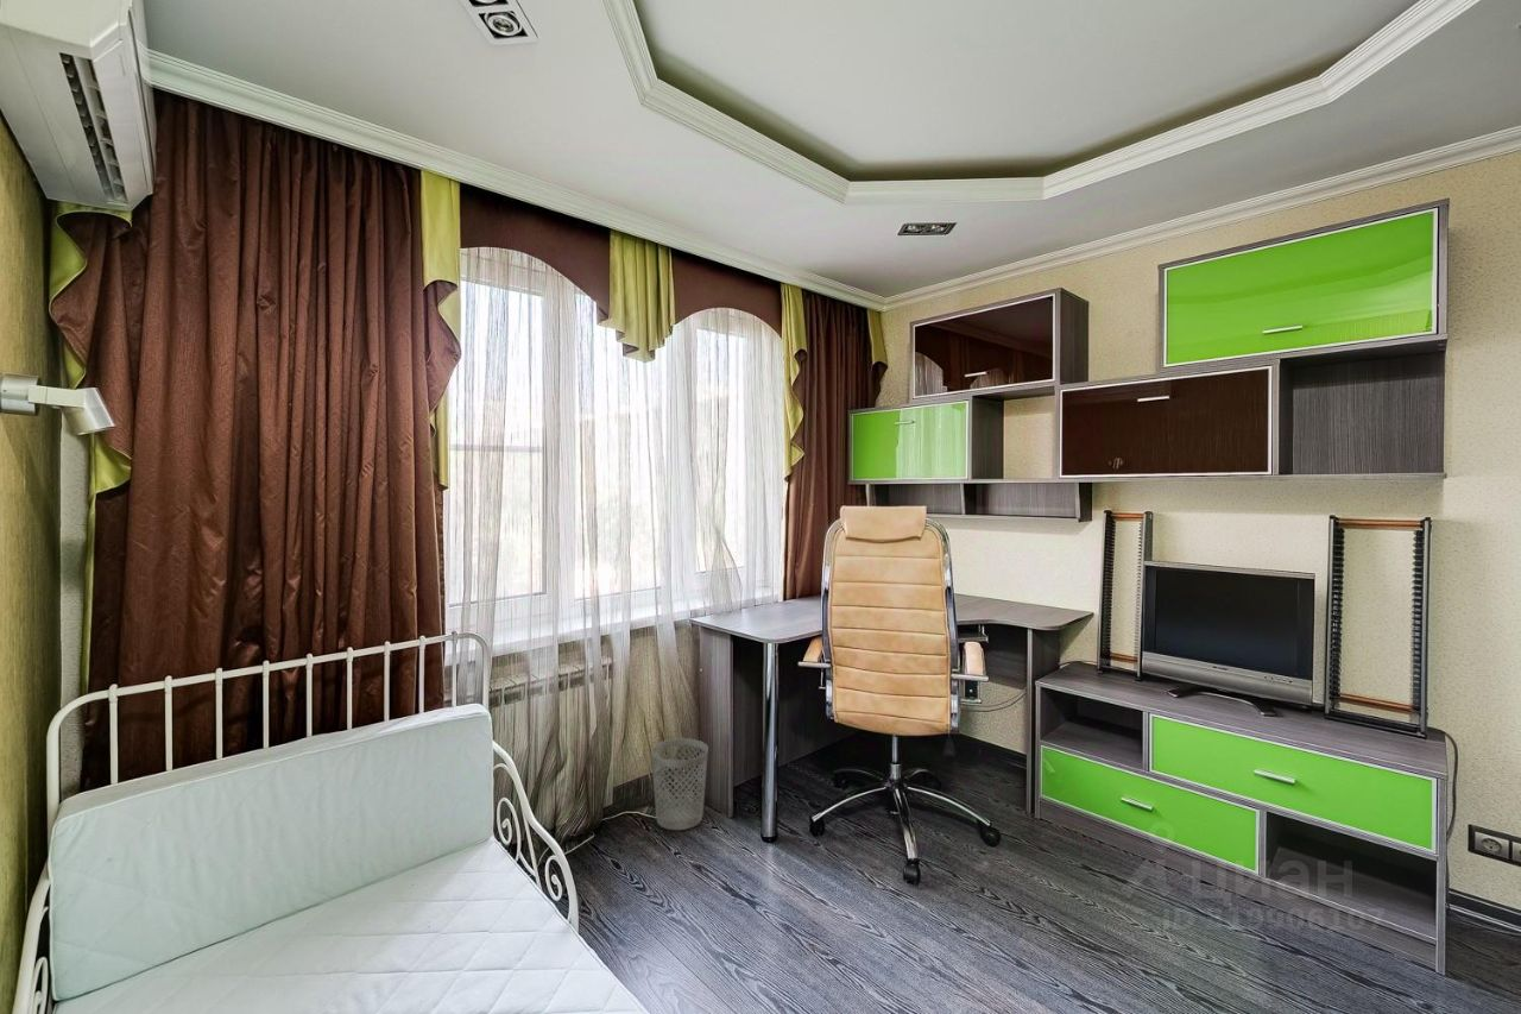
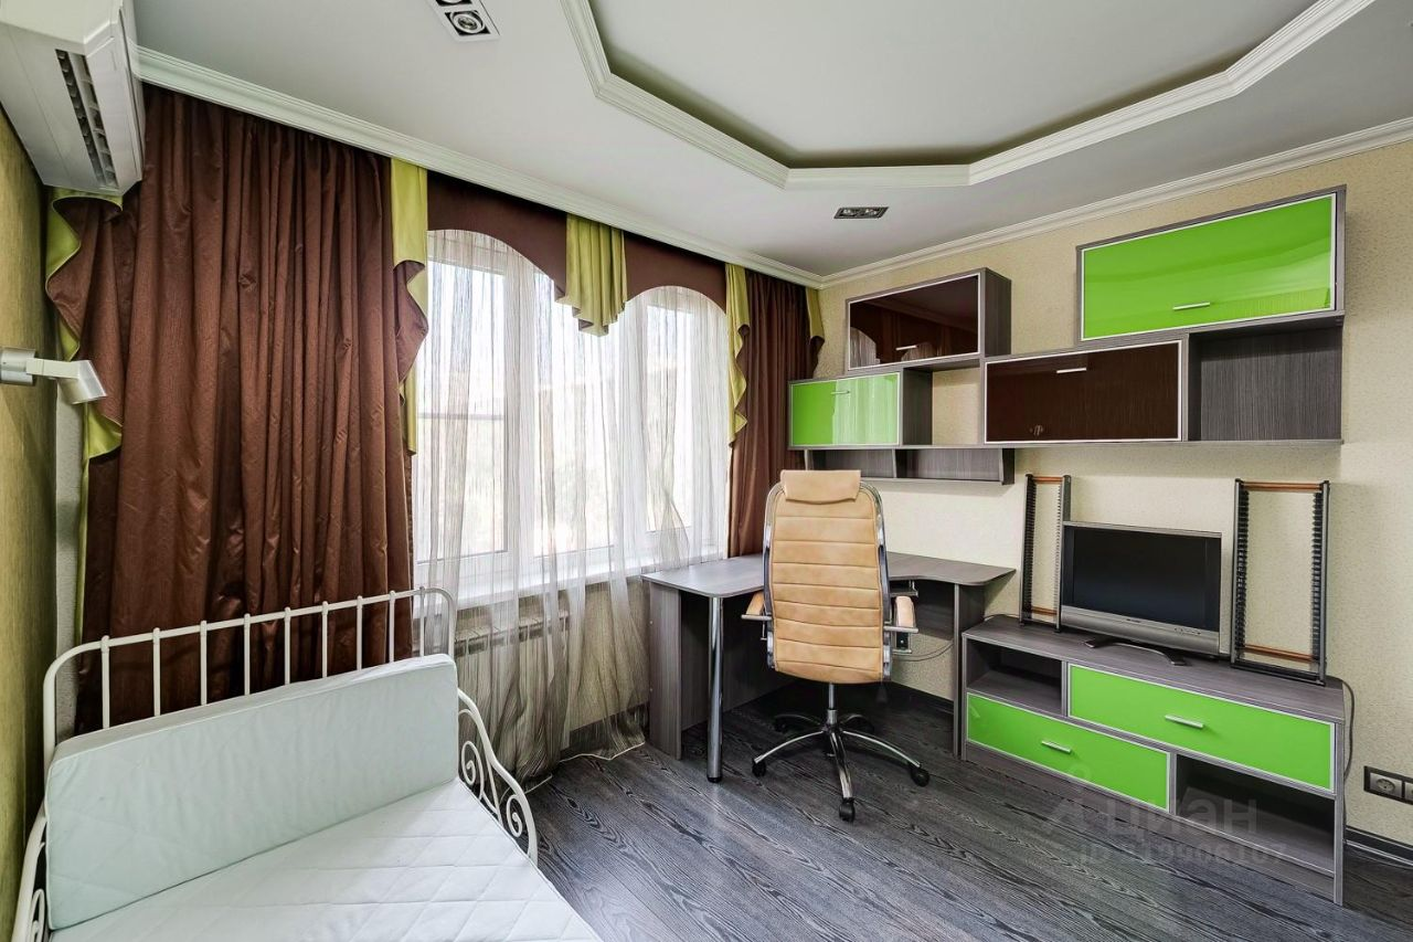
- wastebasket [650,737,709,831]
